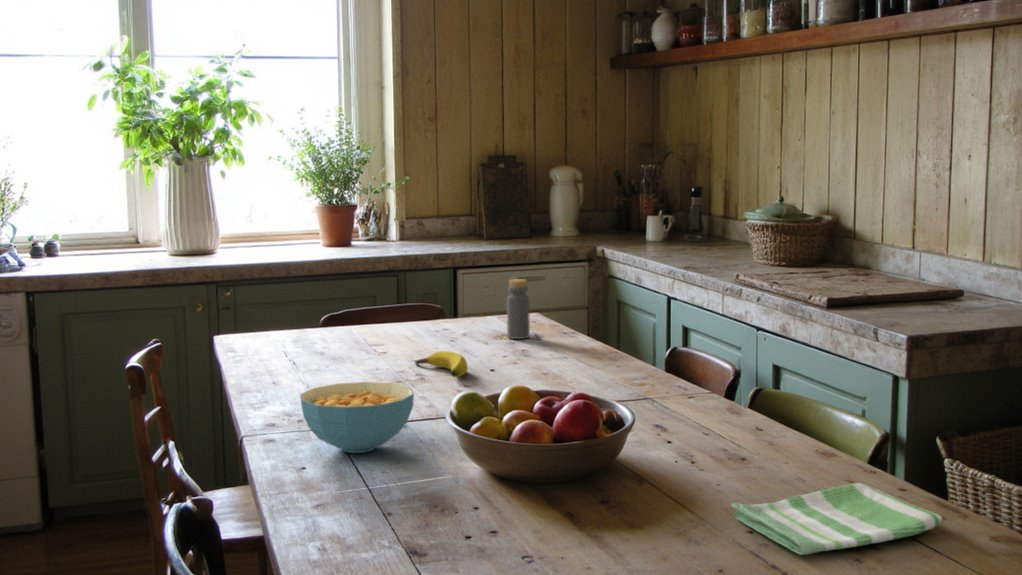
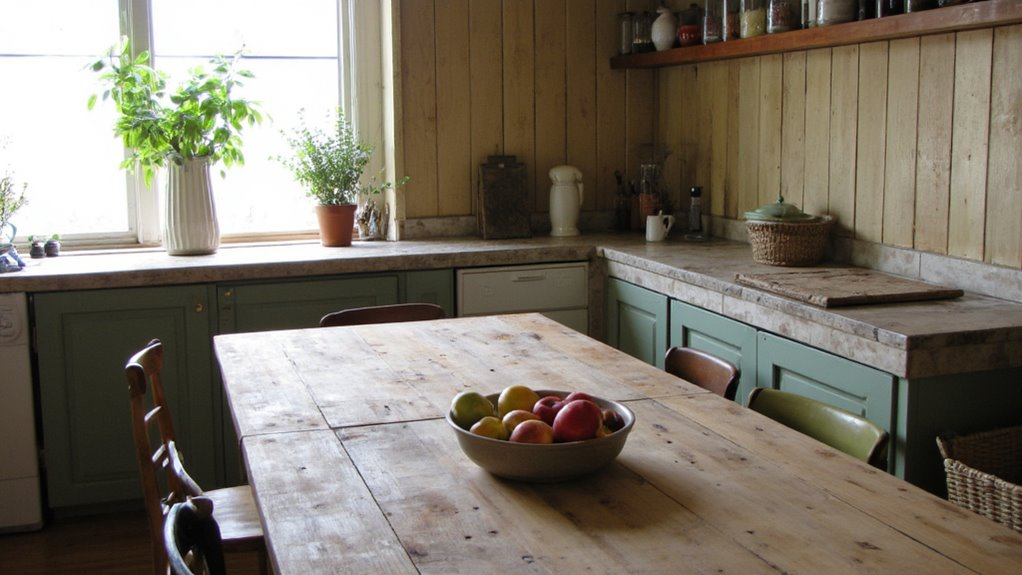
- bottle [506,278,531,340]
- cereal bowl [299,381,415,454]
- dish towel [730,482,943,556]
- banana [414,350,469,378]
